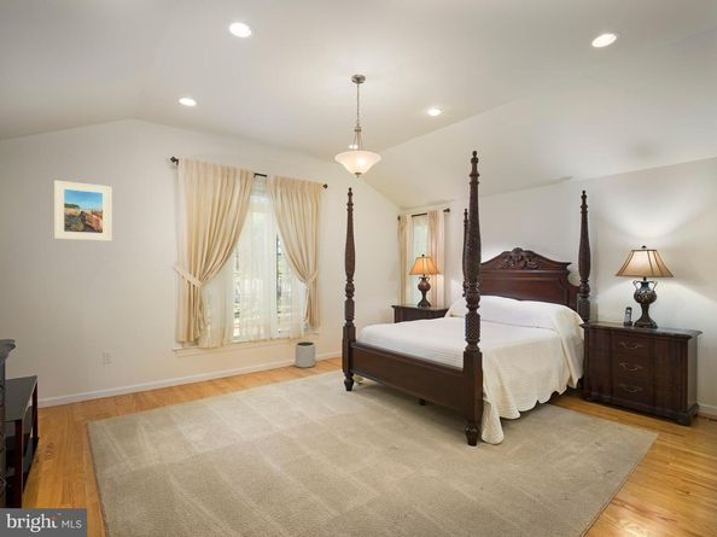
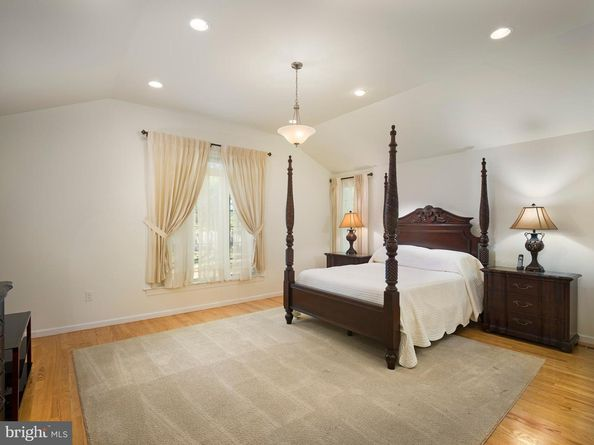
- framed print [53,179,112,241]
- plant pot [295,340,316,369]
